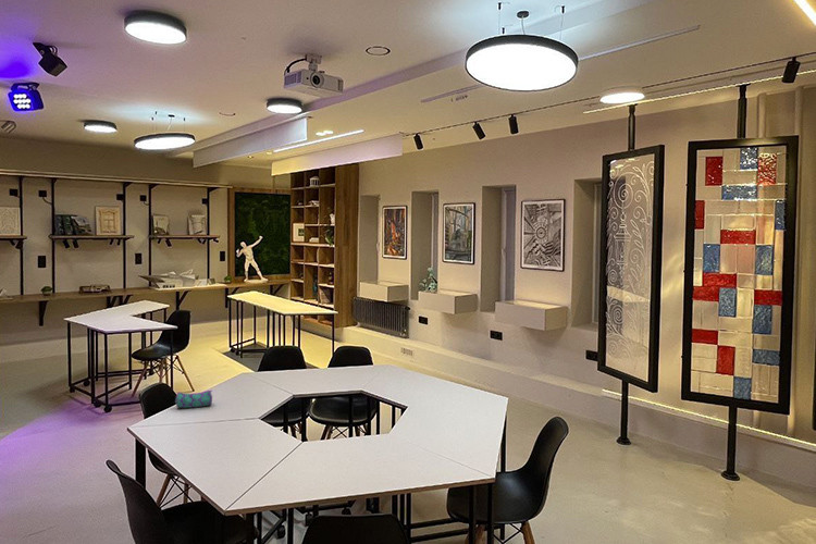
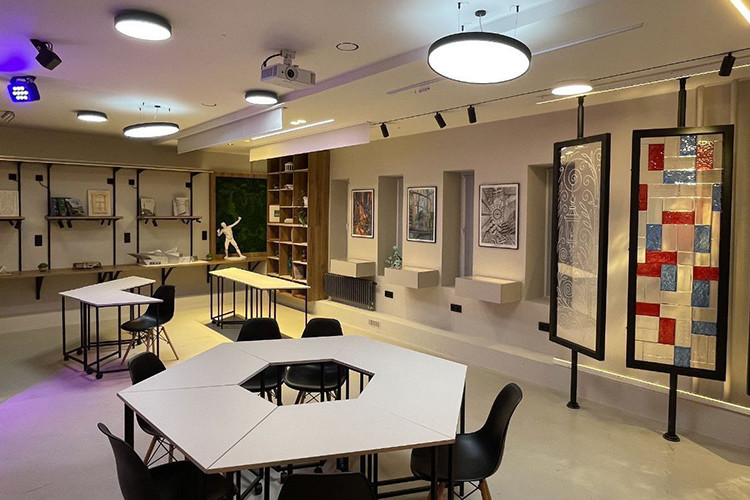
- pencil case [174,388,213,409]
